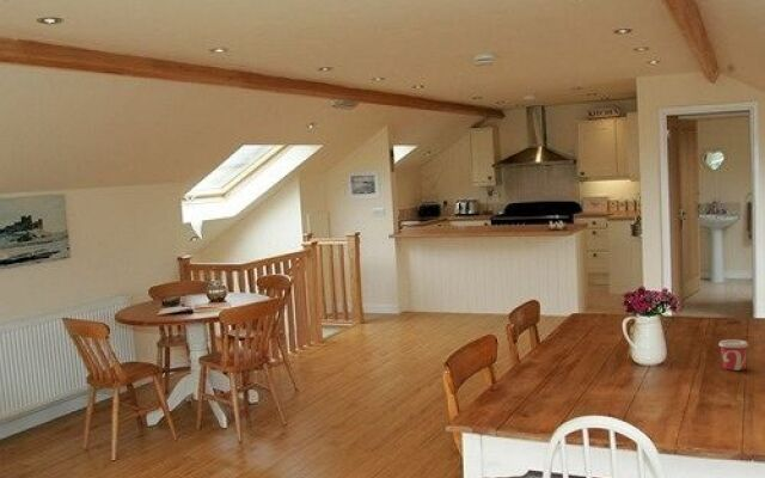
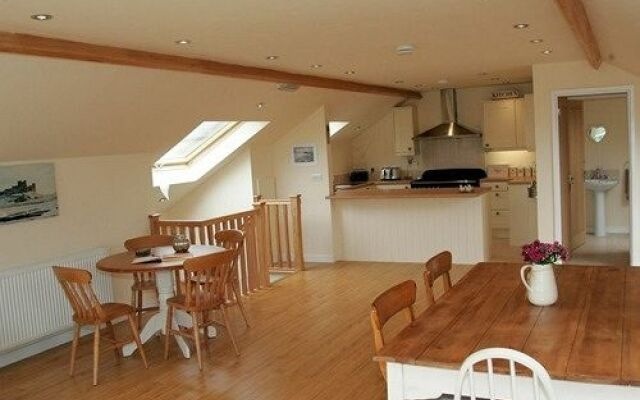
- cup [717,338,749,372]
